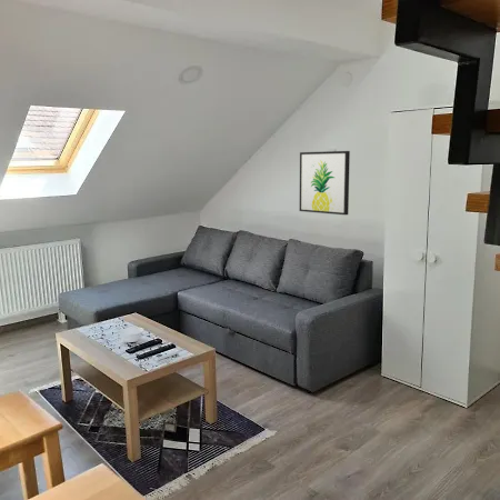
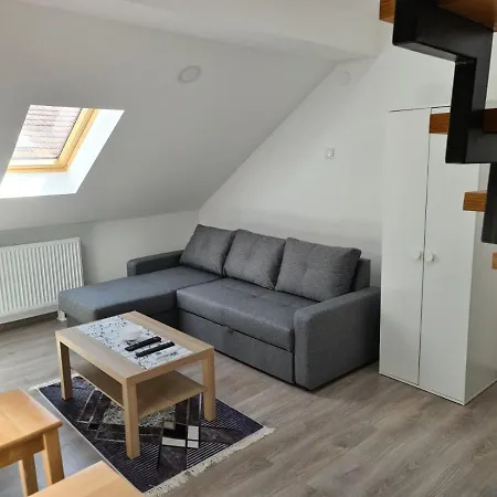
- wall art [298,150,351,216]
